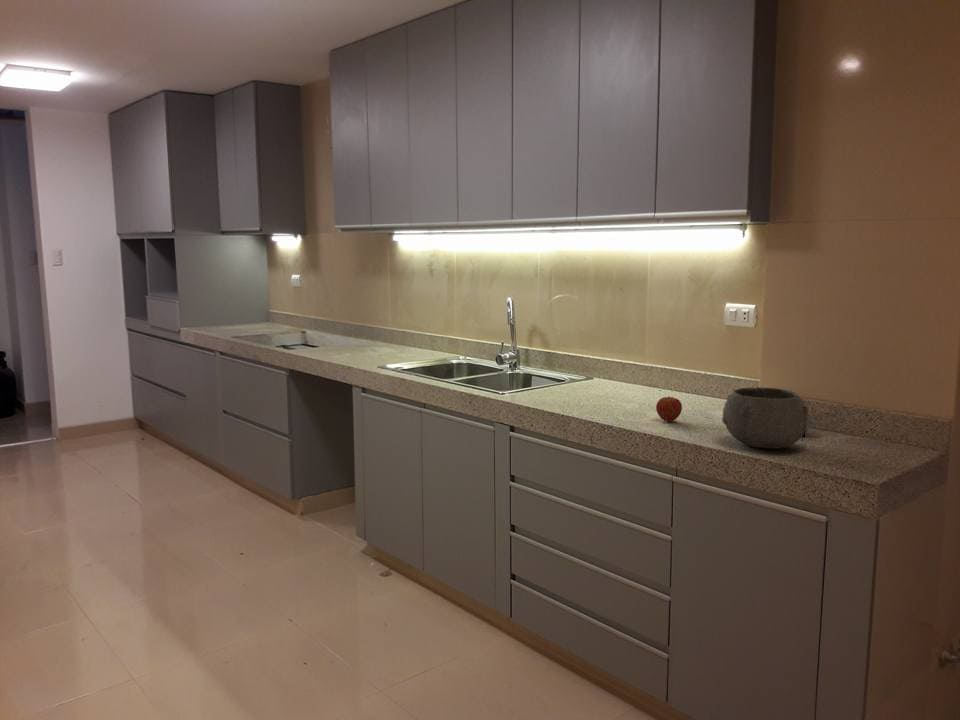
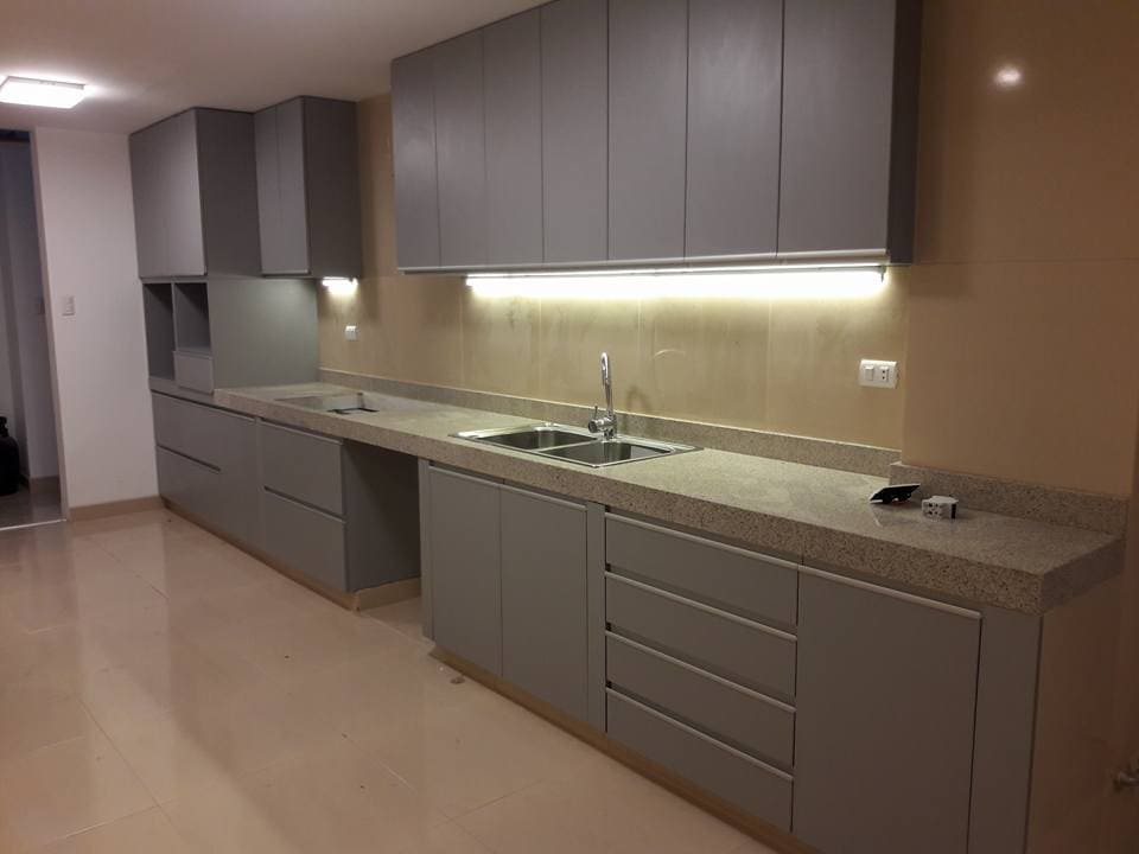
- apple [655,396,683,422]
- bowl [721,386,809,450]
